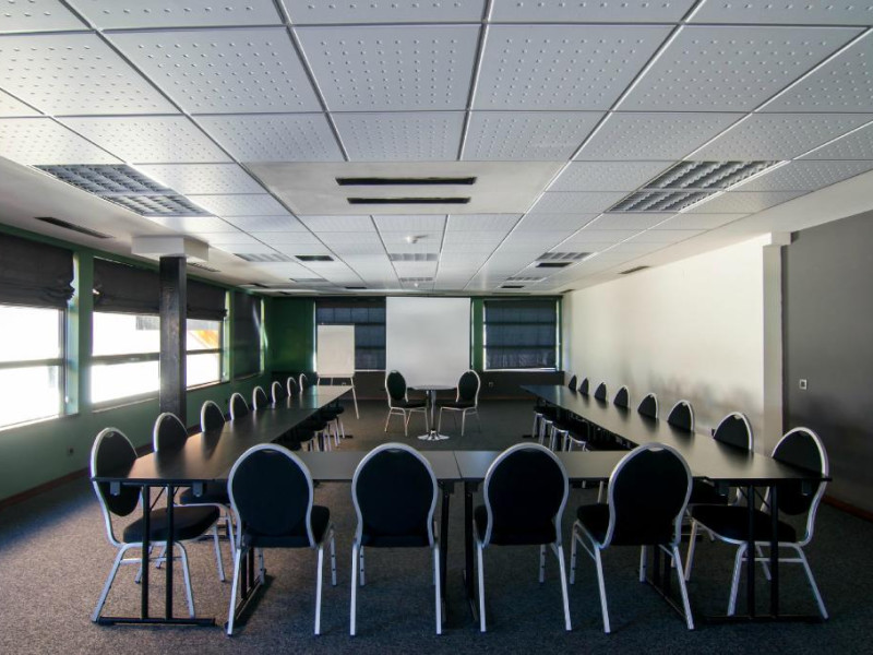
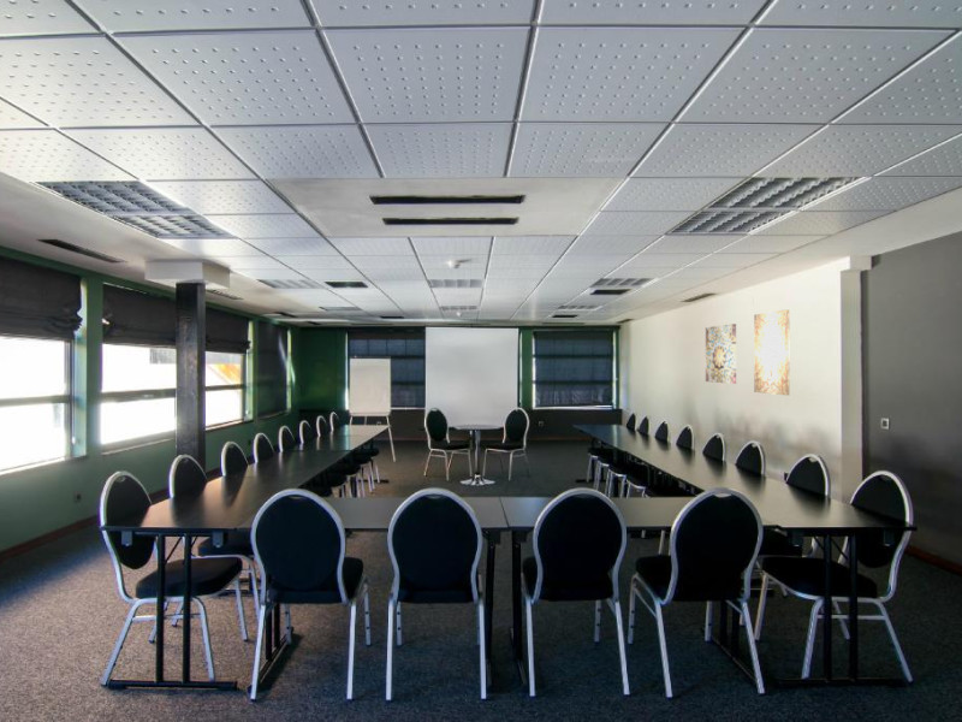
+ wall art [705,322,737,385]
+ wall art [753,308,791,396]
